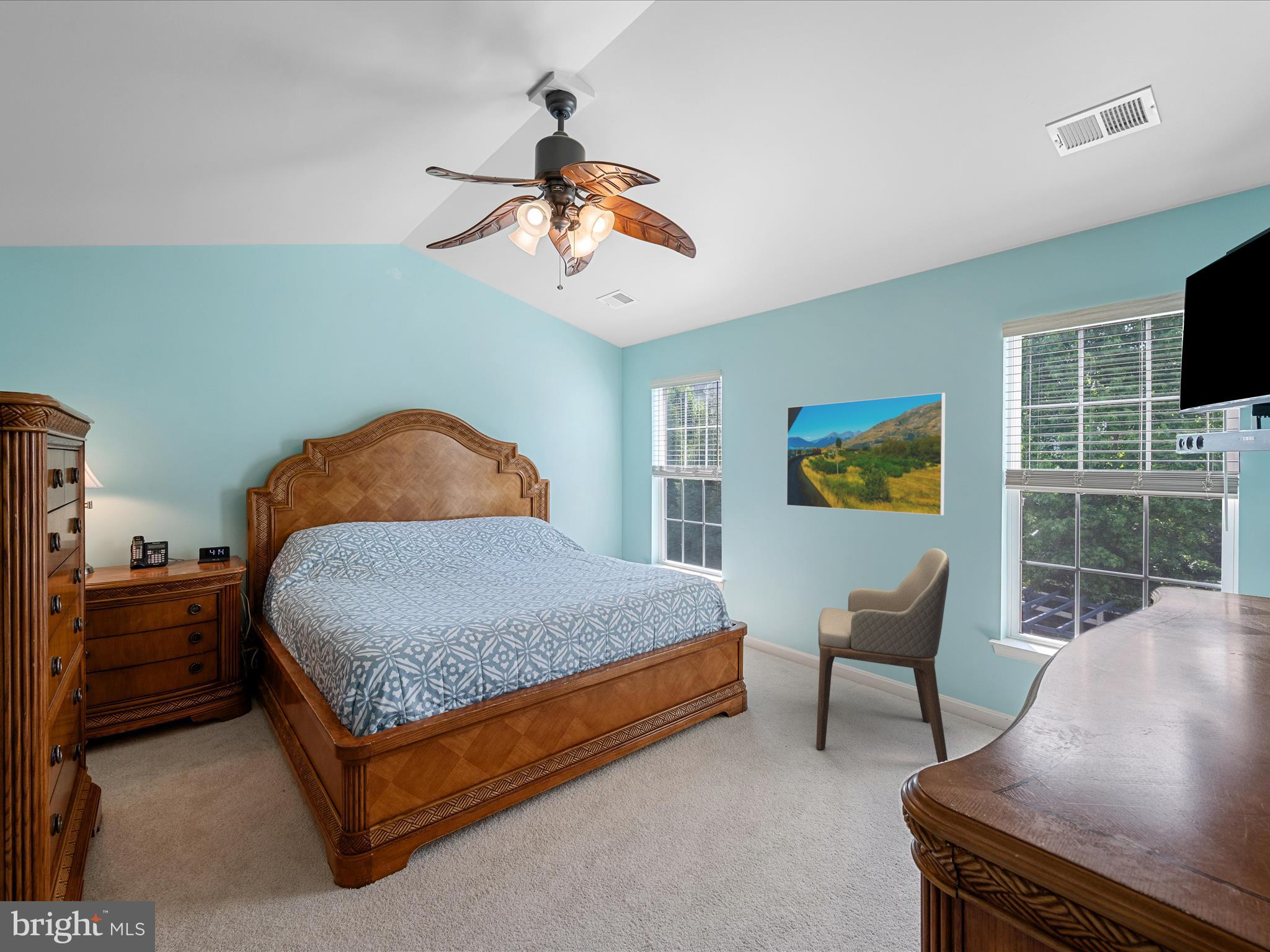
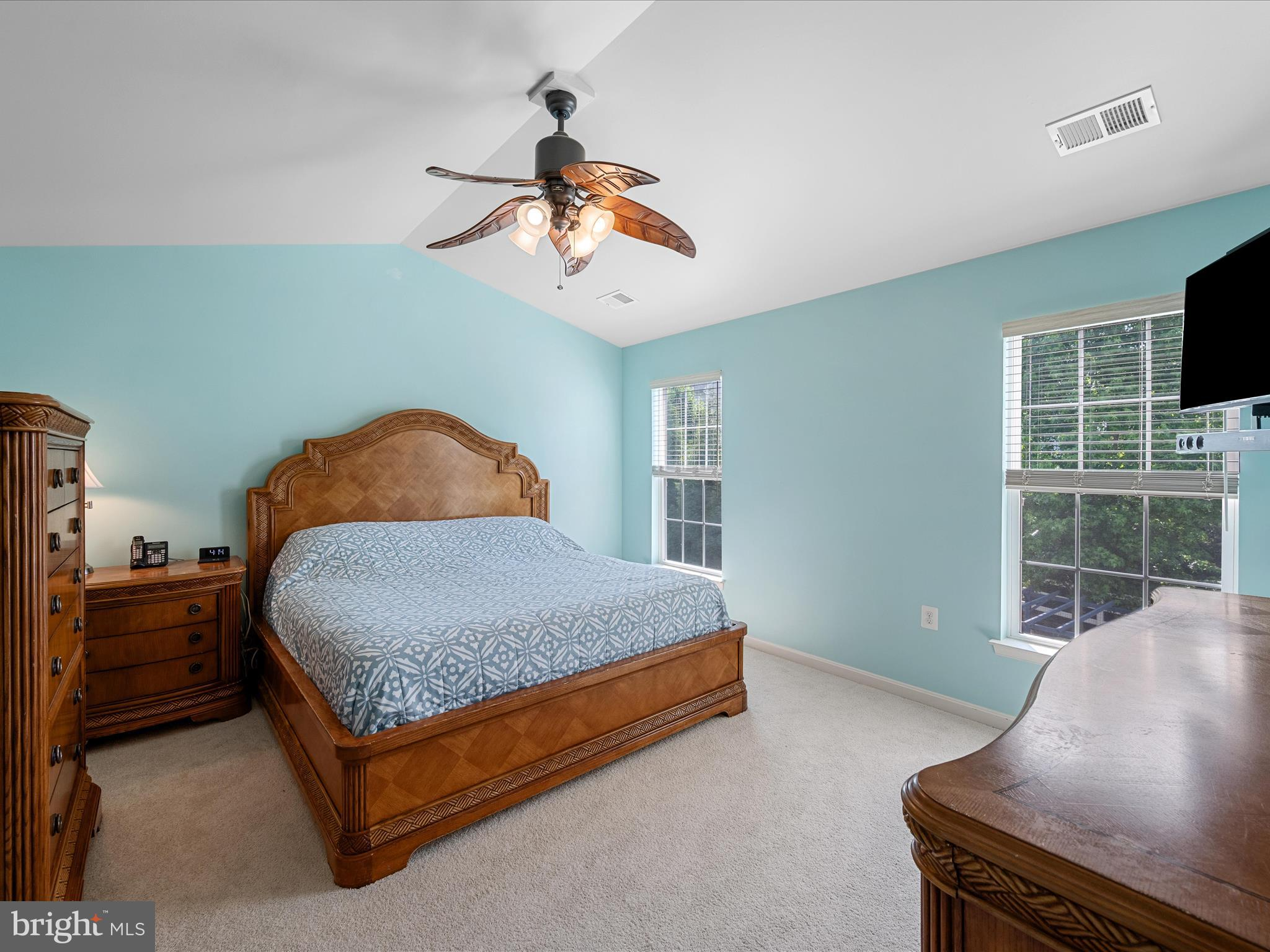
- armchair [815,548,950,763]
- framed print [786,392,946,516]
